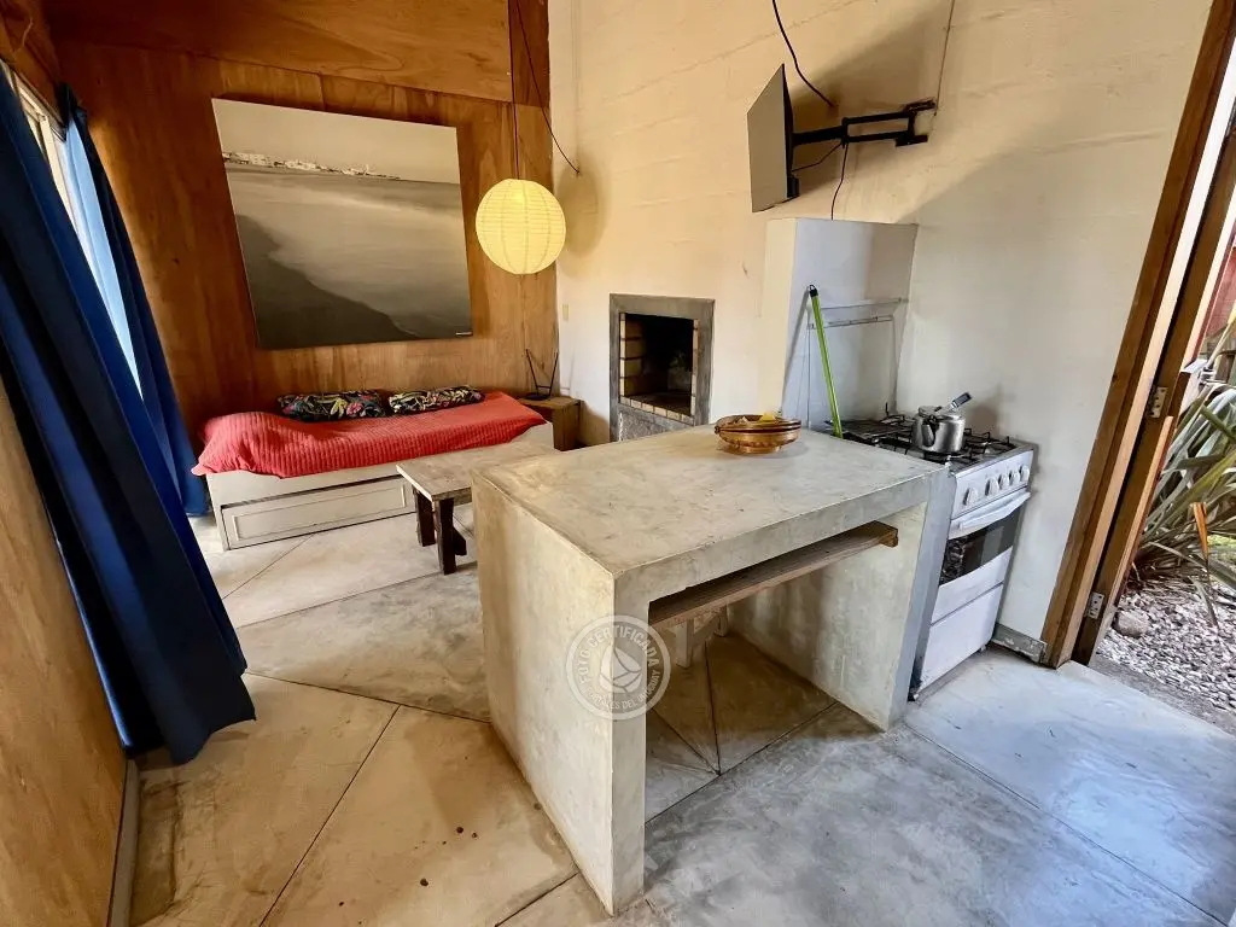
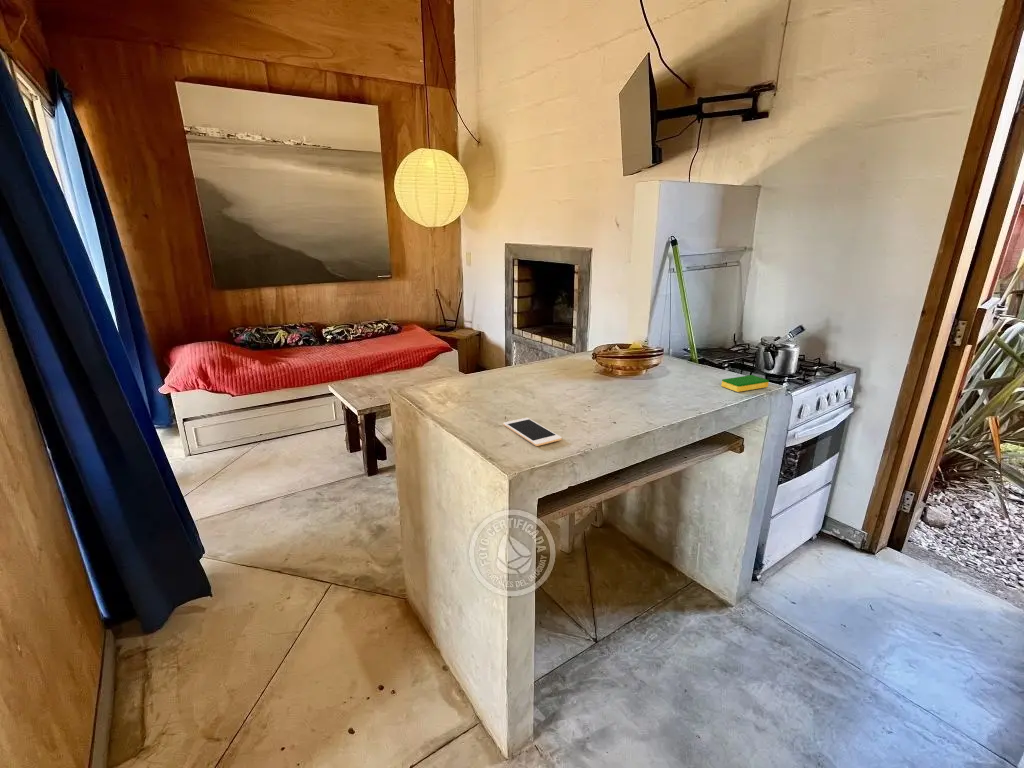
+ dish sponge [720,374,770,393]
+ cell phone [502,417,563,447]
